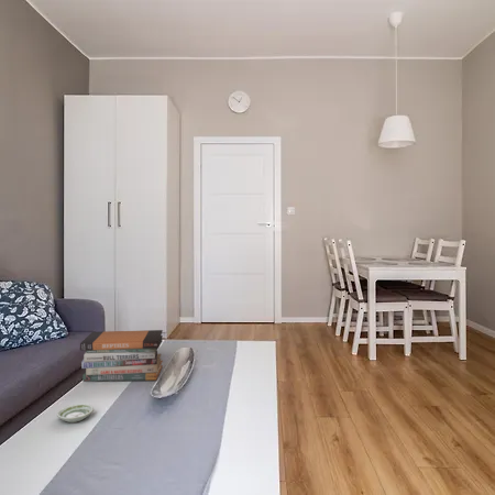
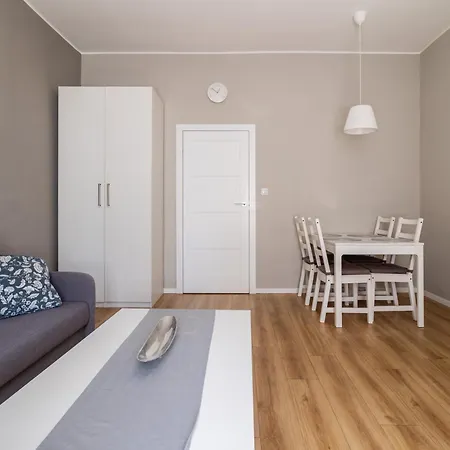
- book stack [79,329,164,383]
- saucer [56,403,95,424]
